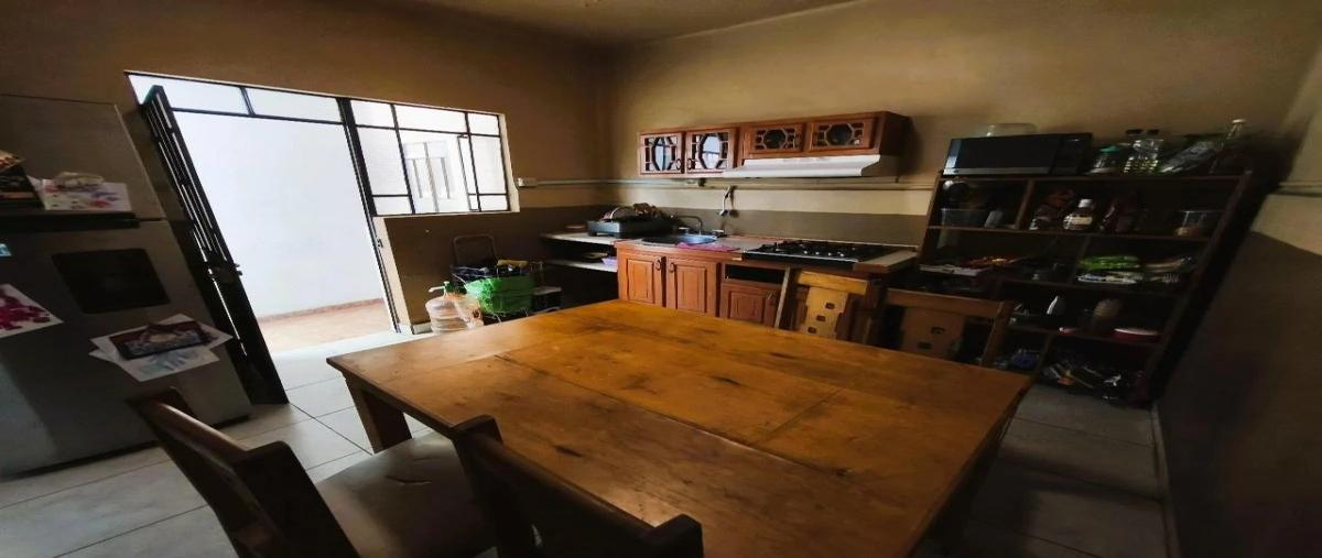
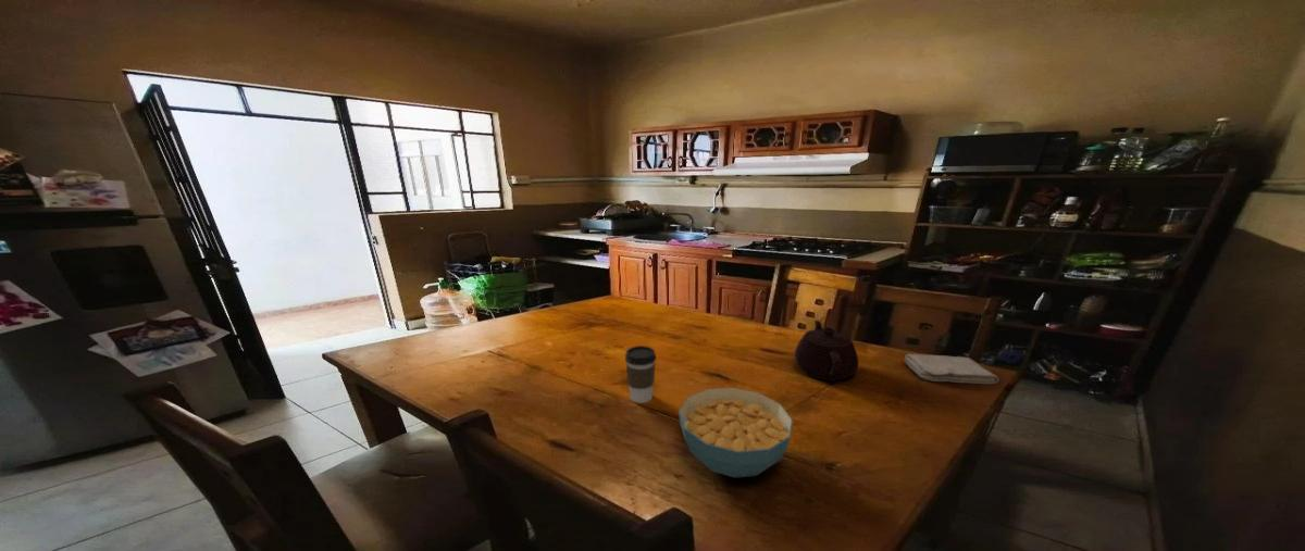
+ washcloth [904,353,1000,385]
+ cereal bowl [678,387,794,478]
+ teapot [794,320,859,381]
+ coffee cup [624,345,657,404]
